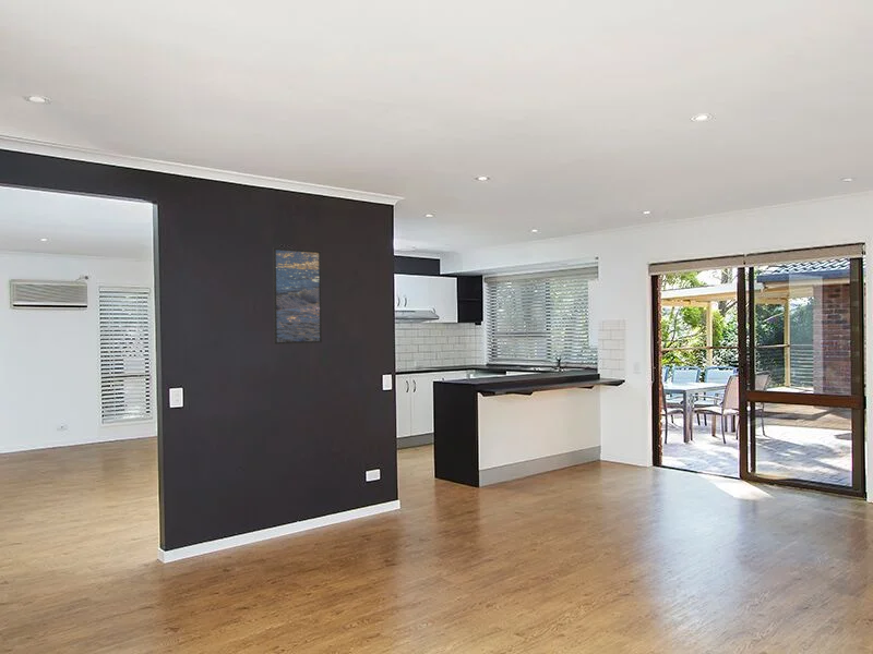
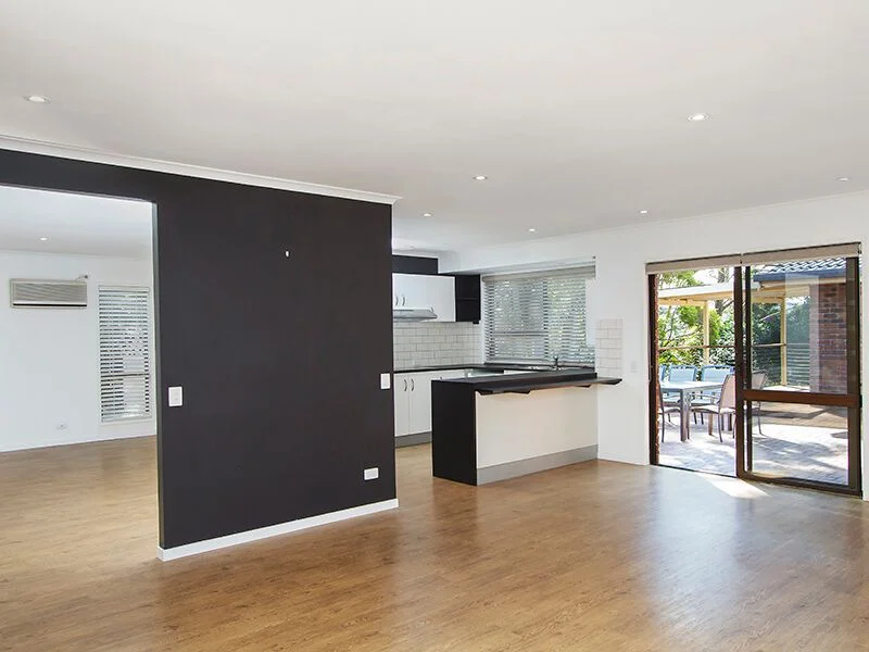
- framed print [272,246,323,346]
